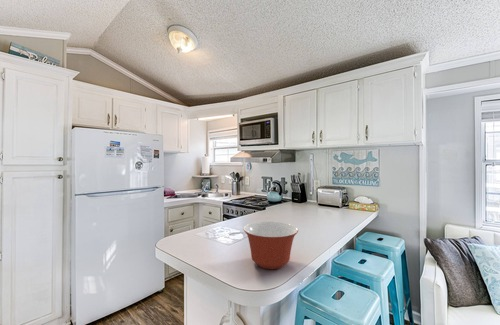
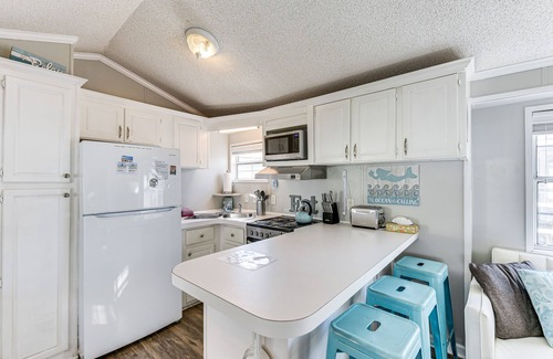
- mixing bowl [242,221,299,270]
